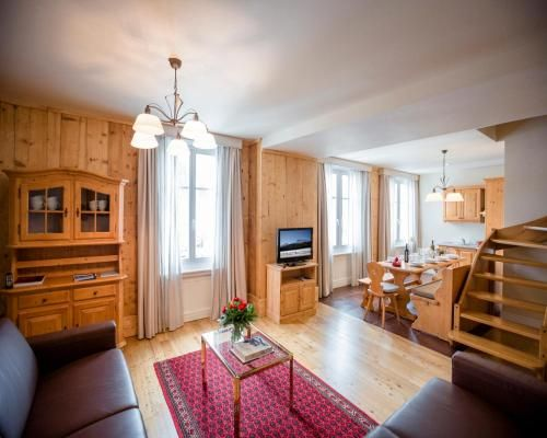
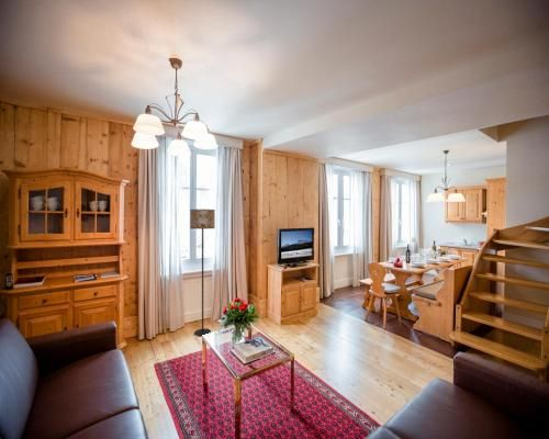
+ floor lamp [189,209,216,337]
